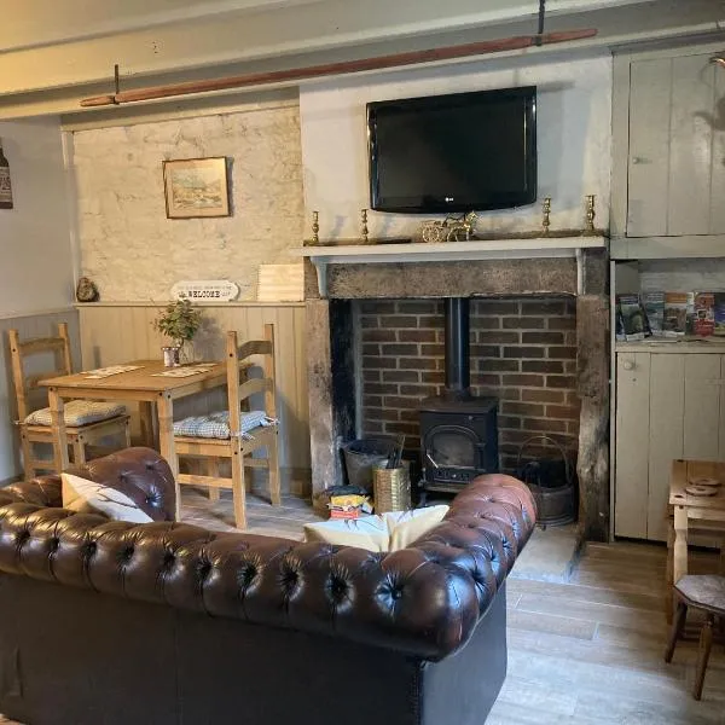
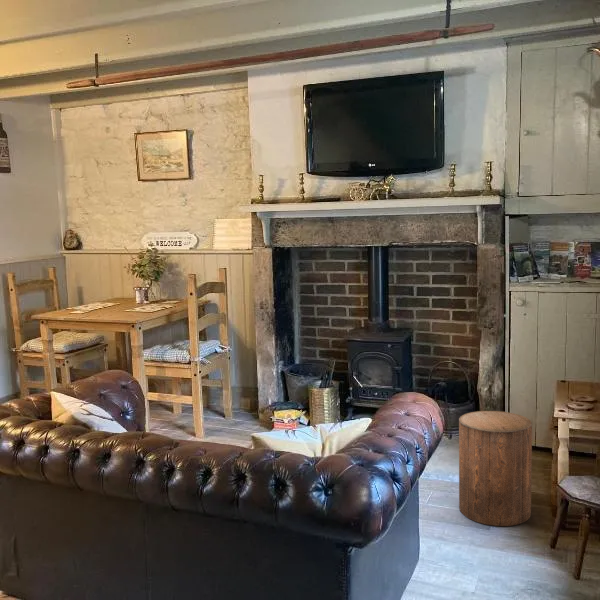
+ stool [458,410,533,527]
